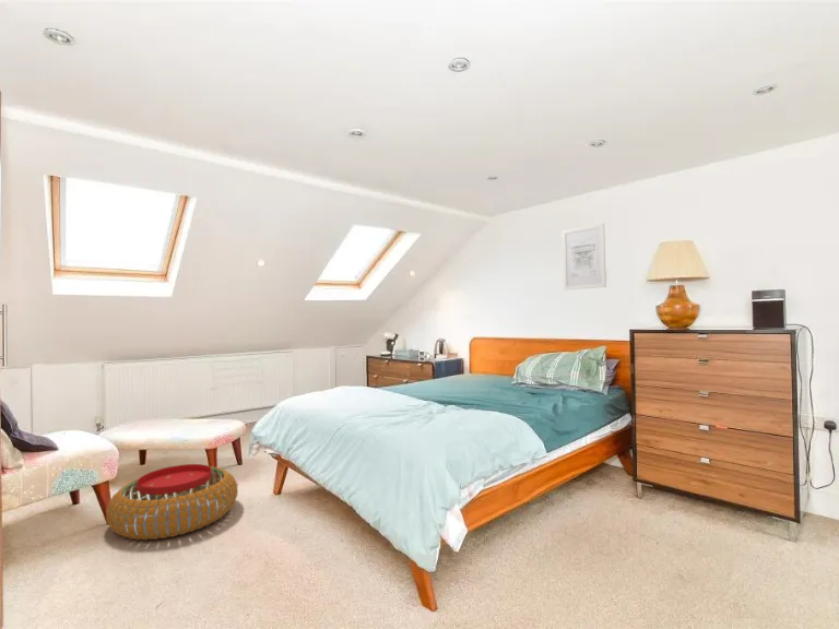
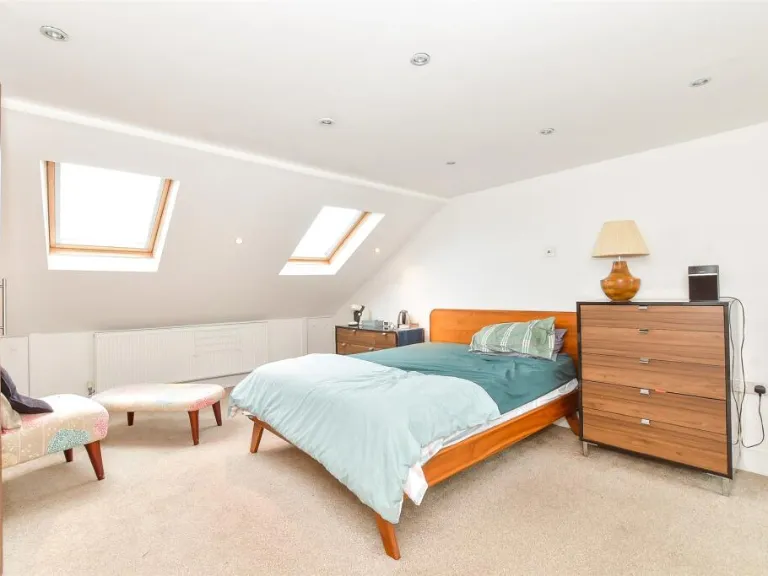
- wall art [562,223,607,292]
- pouf [105,463,239,542]
